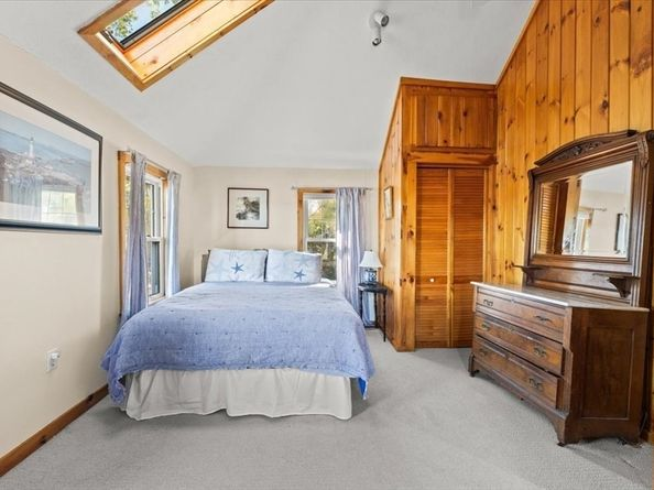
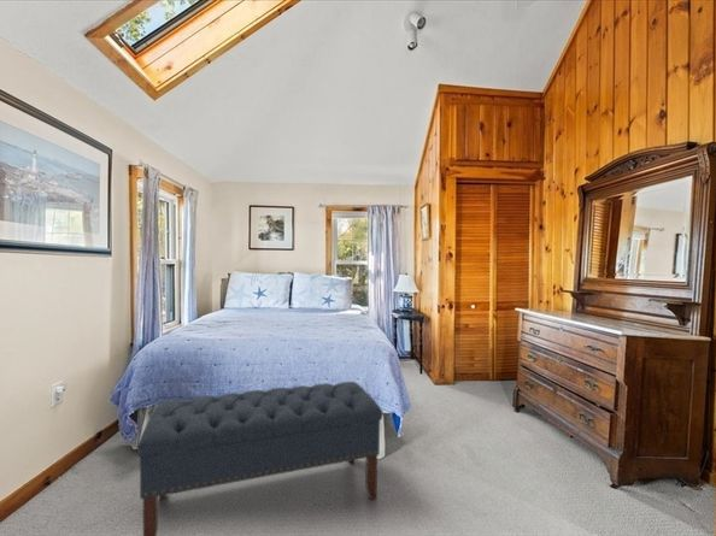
+ bench [136,381,385,536]
